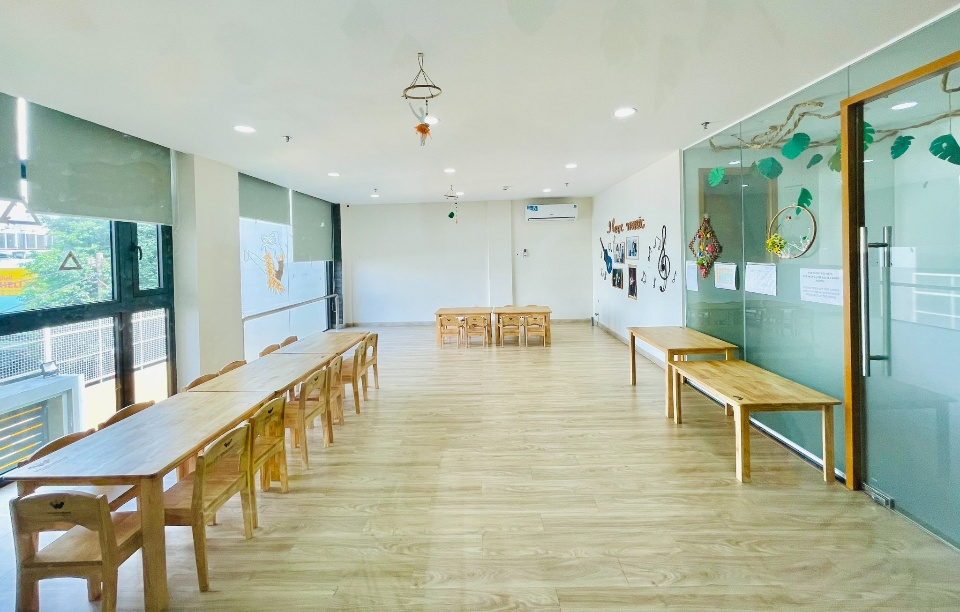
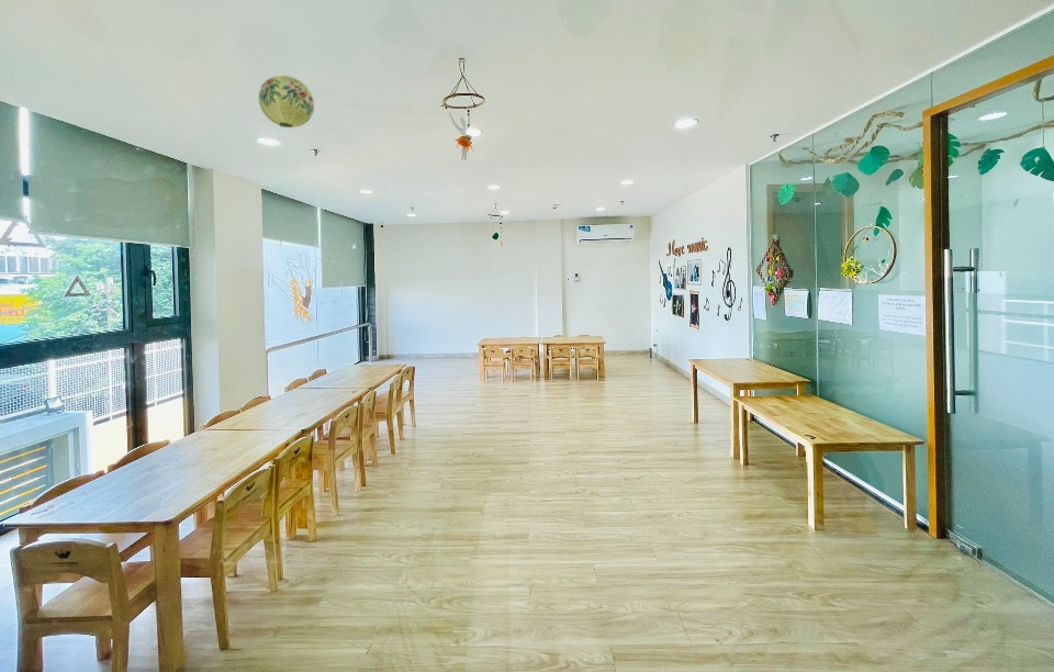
+ paper lantern [258,75,315,128]
